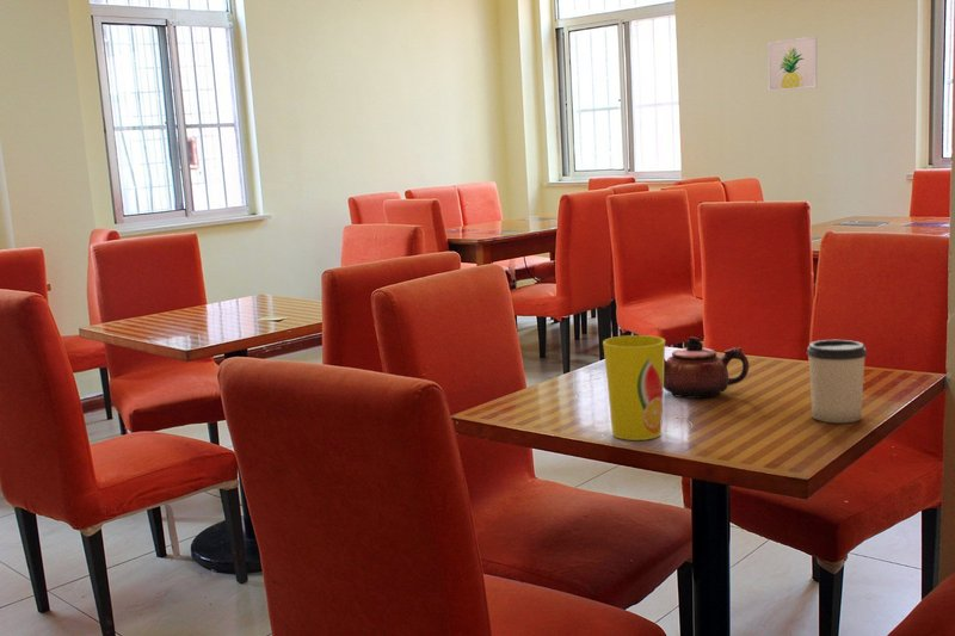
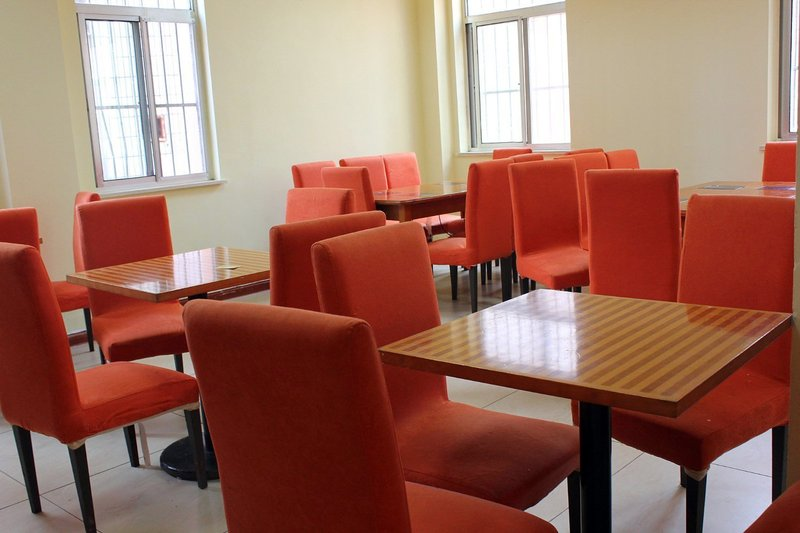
- teapot [664,335,750,399]
- wall art [766,36,818,93]
- cup [806,339,868,424]
- cup [602,334,666,442]
